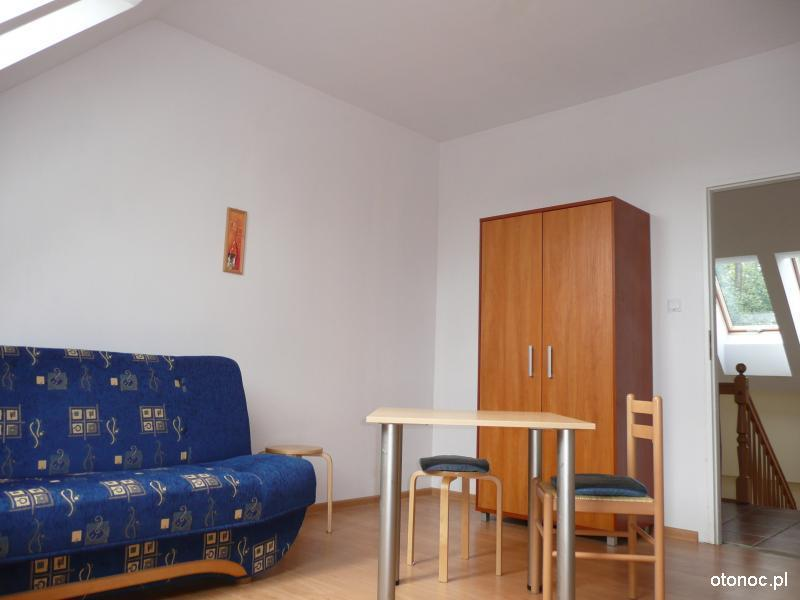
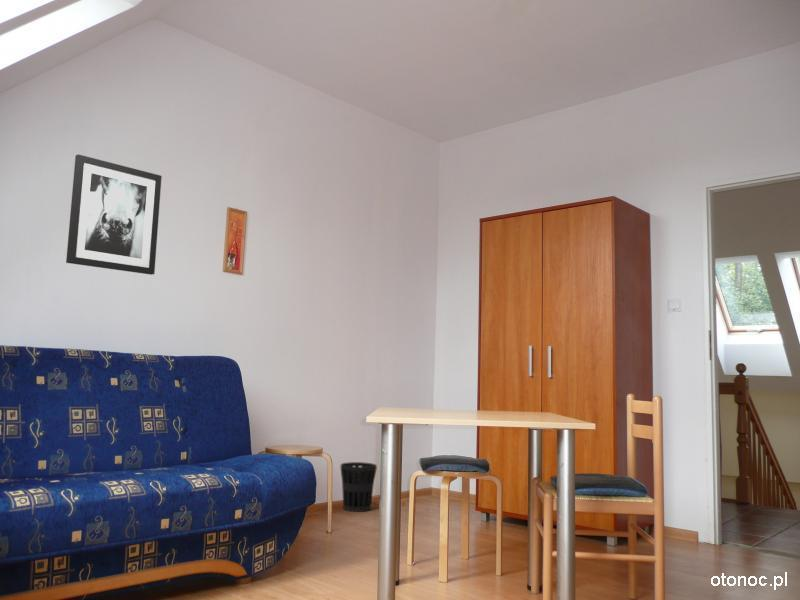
+ wall art [65,153,163,276]
+ wastebasket [340,461,378,513]
